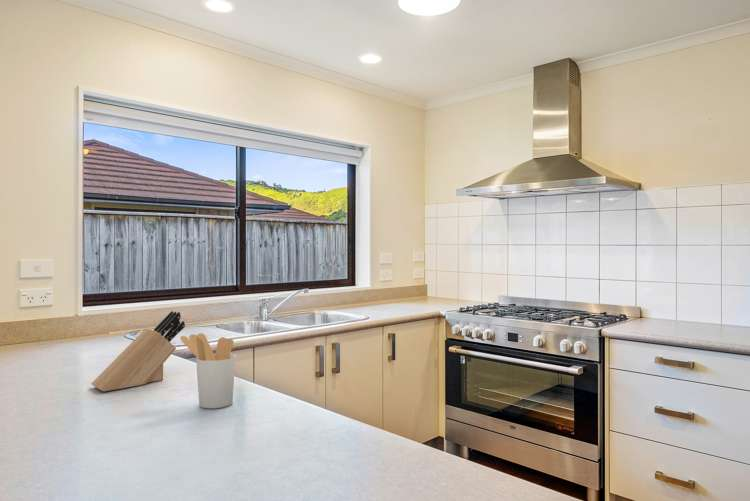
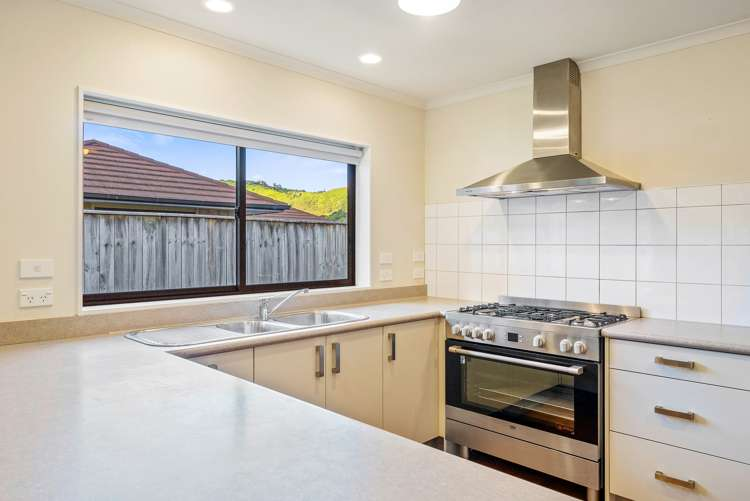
- knife block [90,310,186,393]
- utensil holder [179,332,237,409]
